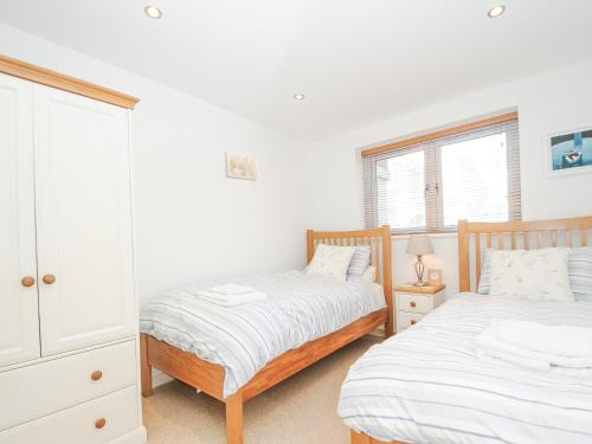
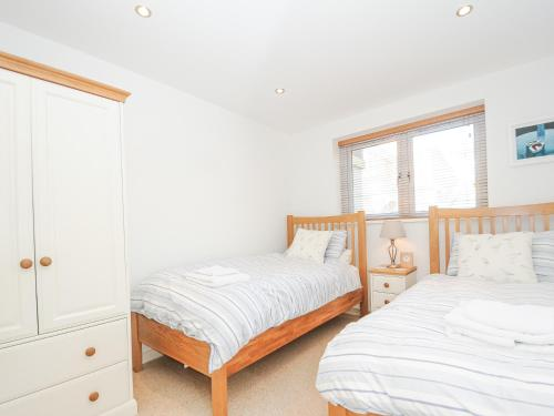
- wall art [224,150,258,181]
